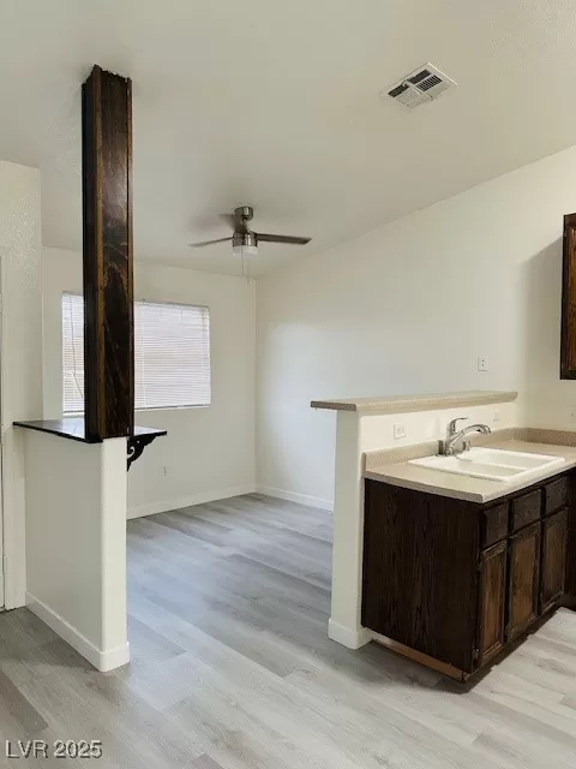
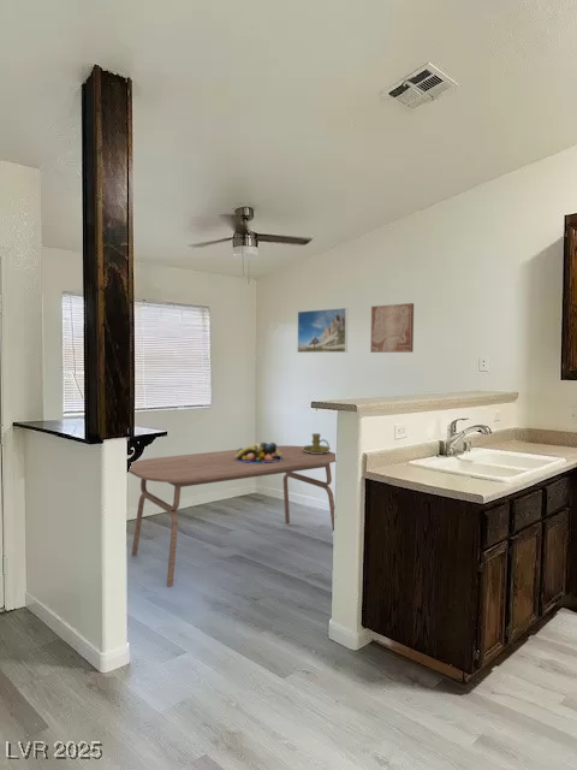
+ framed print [296,307,349,354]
+ wall art [369,302,415,354]
+ dining table [127,445,337,588]
+ candle holder [302,432,332,454]
+ fruit bowl [236,442,281,463]
